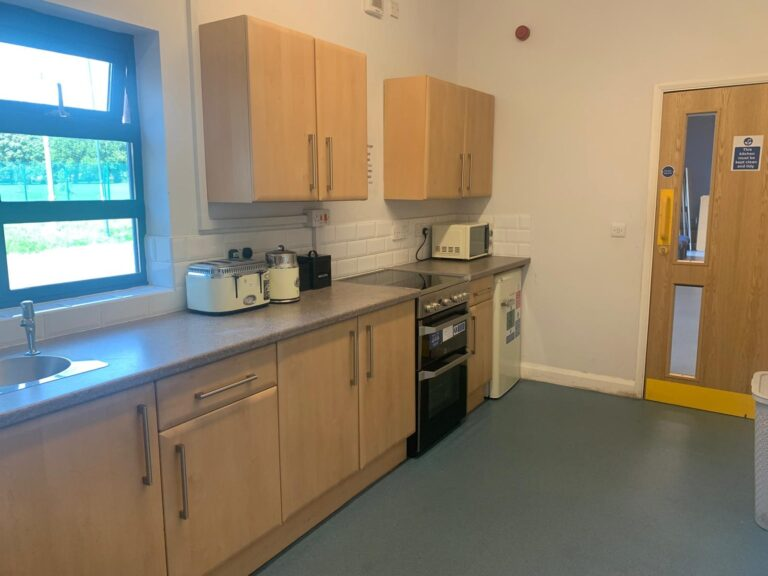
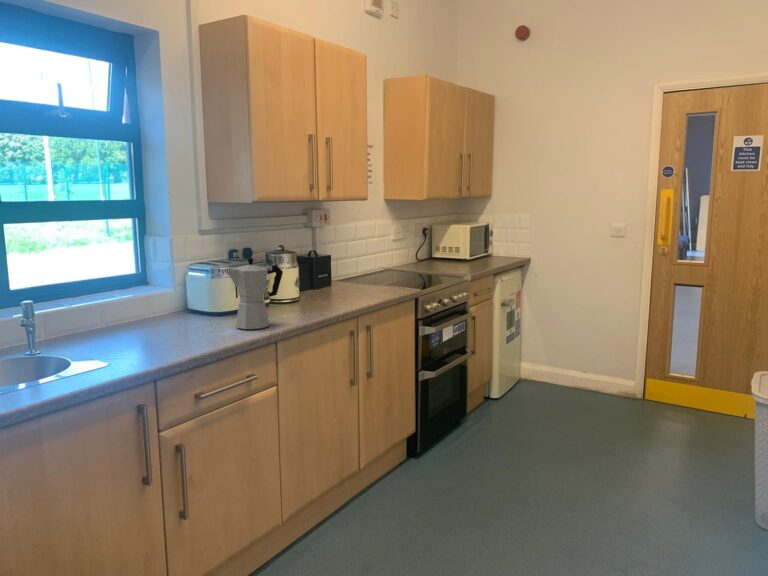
+ moka pot [224,257,284,330]
